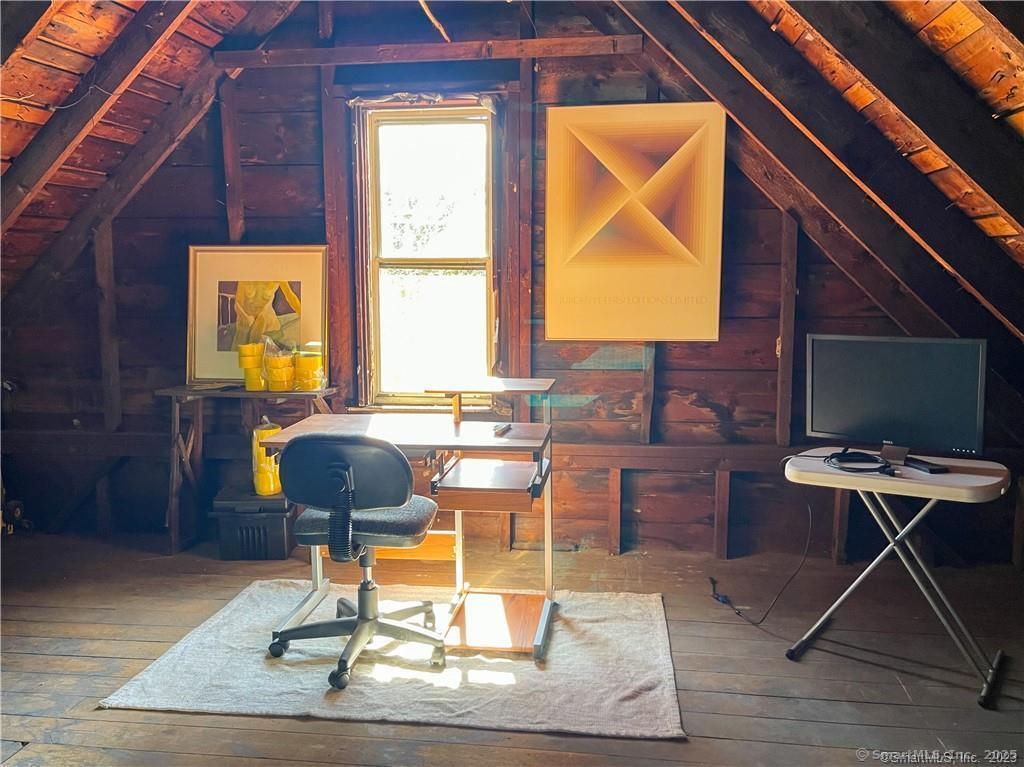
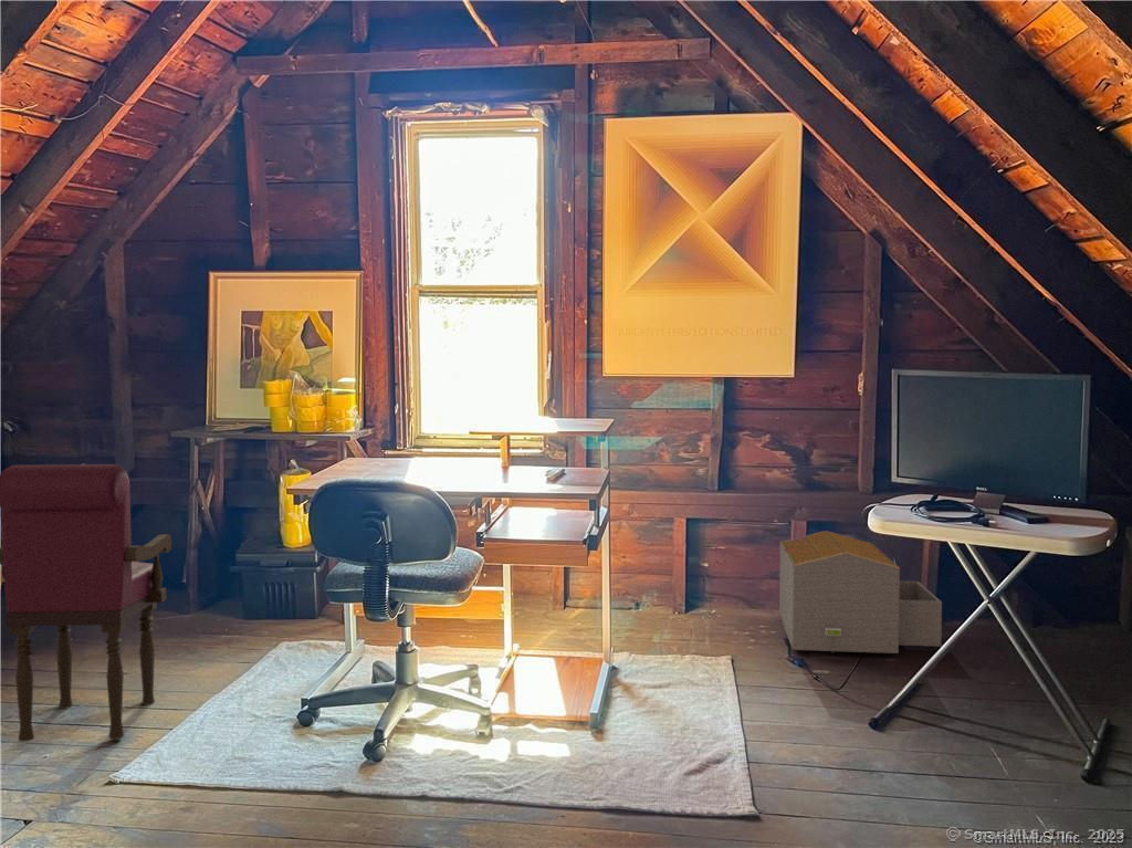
+ architectural model [778,530,943,655]
+ armchair [0,463,172,743]
